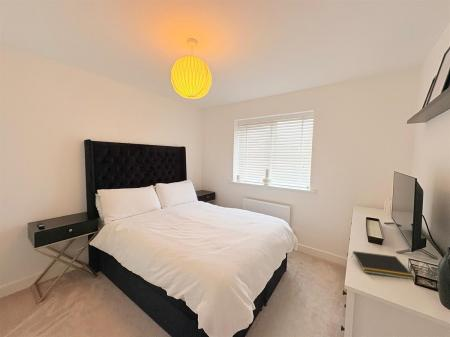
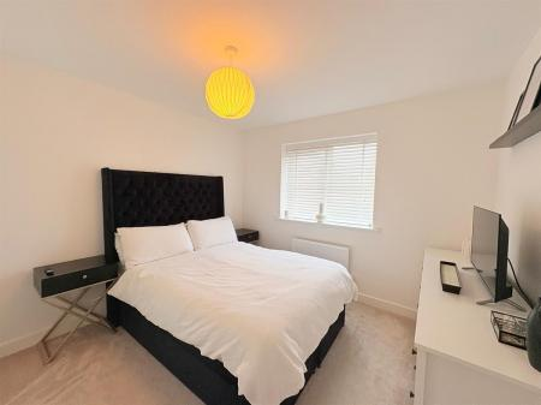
- notepad [351,250,416,280]
